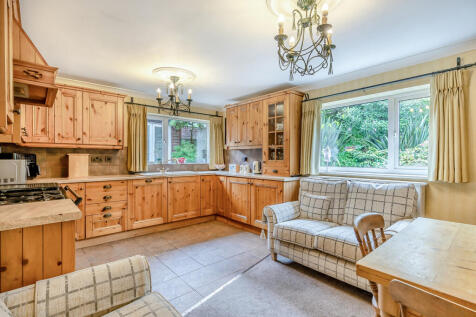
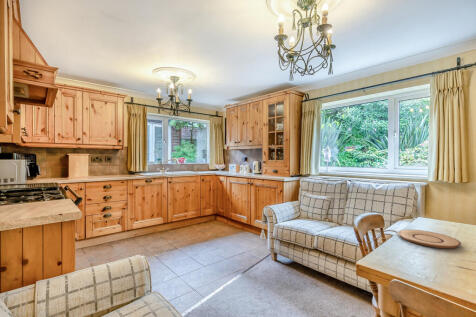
+ plate [397,229,462,249]
